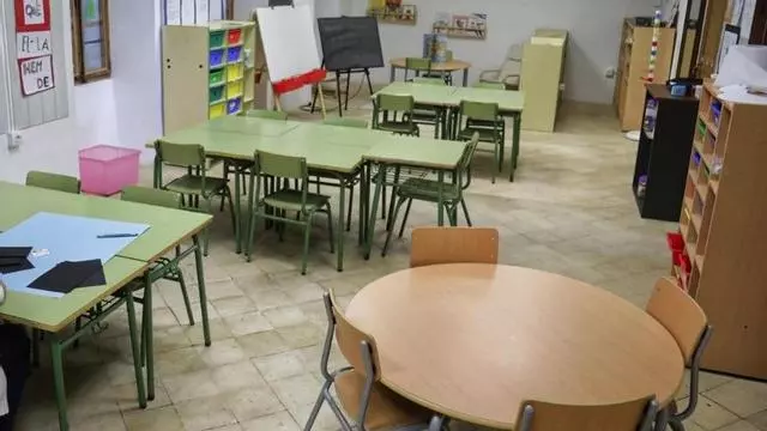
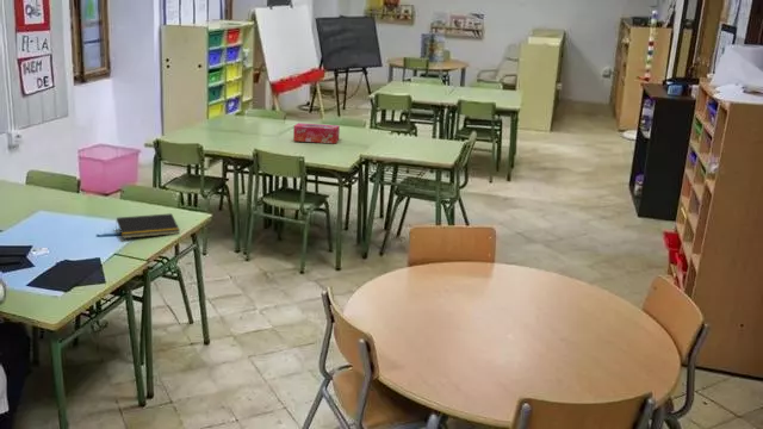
+ tissue box [292,122,341,144]
+ notepad [114,212,181,240]
